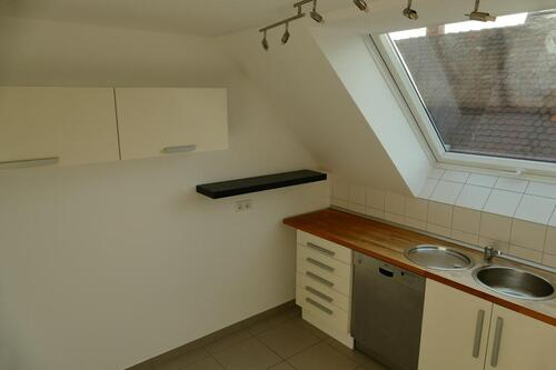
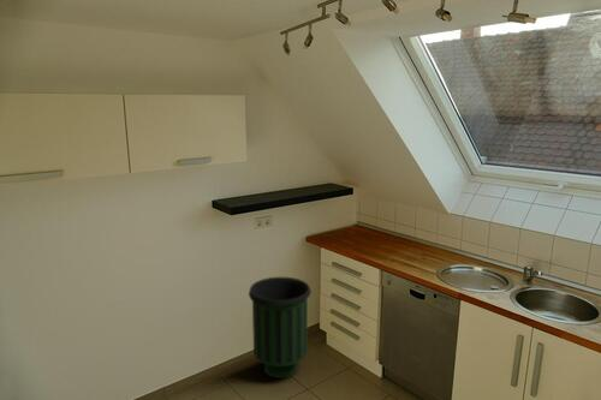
+ trash can [248,276,313,380]
